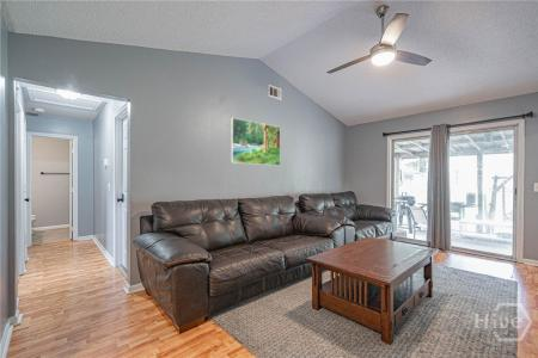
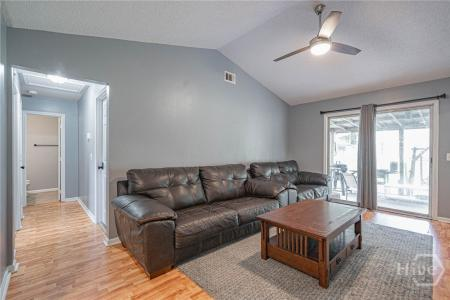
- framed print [230,117,281,166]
